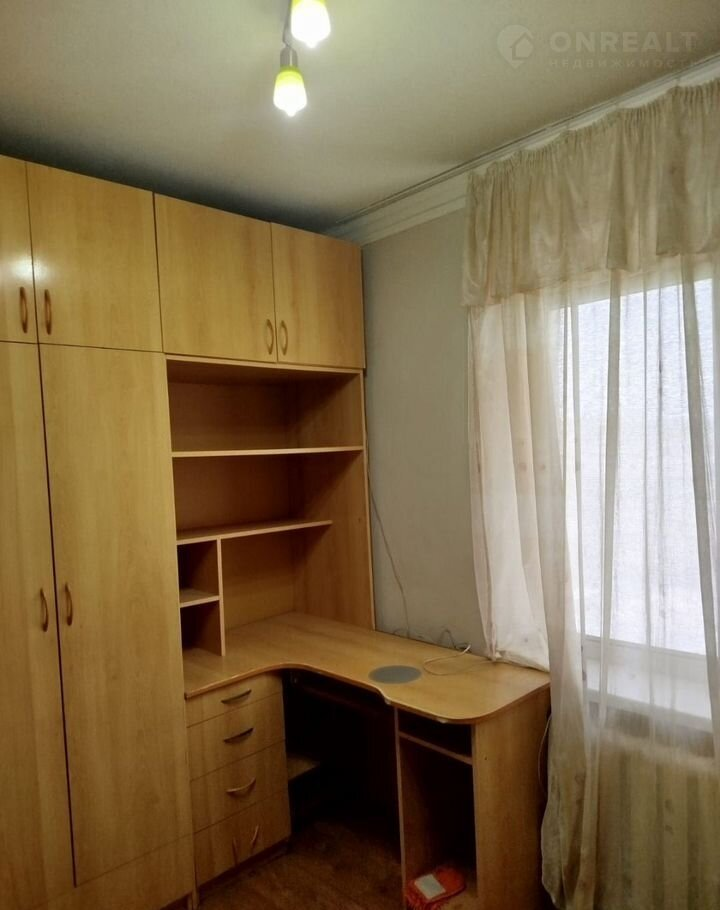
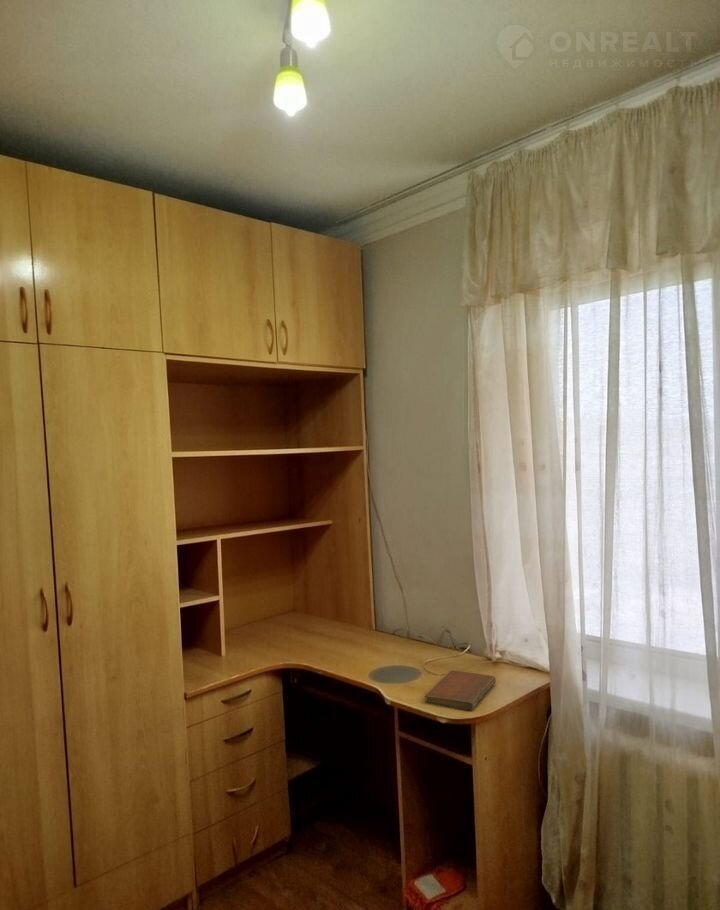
+ notebook [424,669,497,712]
